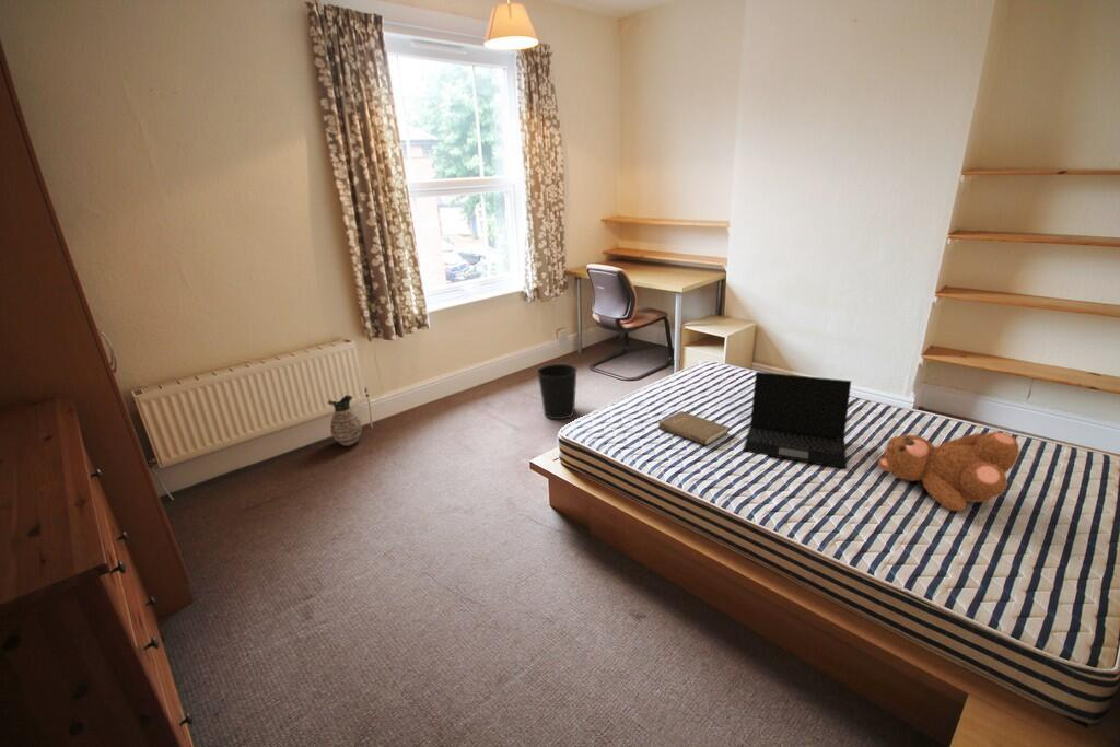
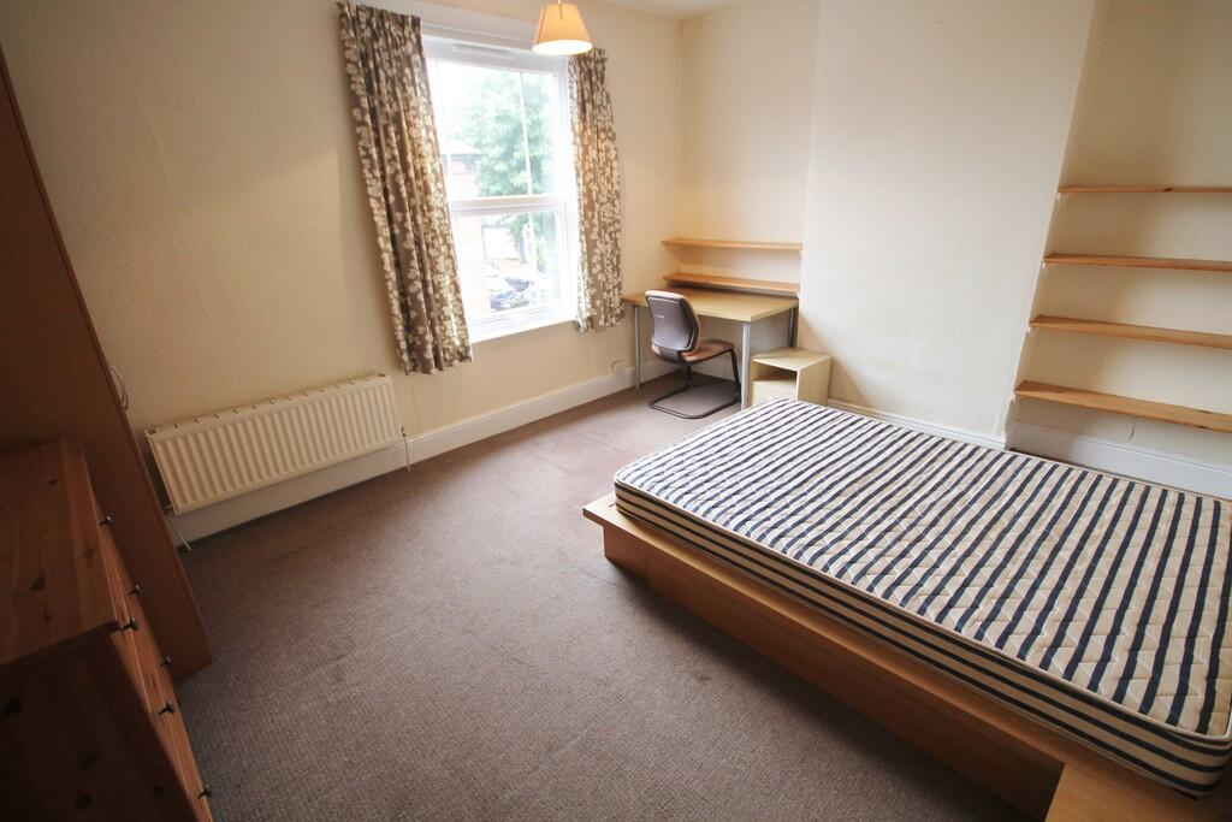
- laptop [743,371,852,469]
- teddy bear [877,431,1022,512]
- wastebasket [536,363,579,420]
- book [657,410,730,446]
- ceramic jug [327,394,363,447]
